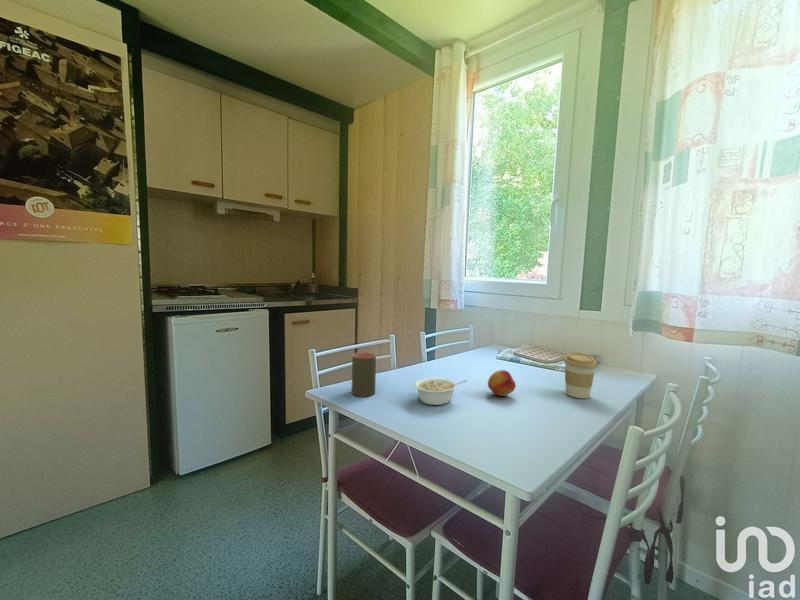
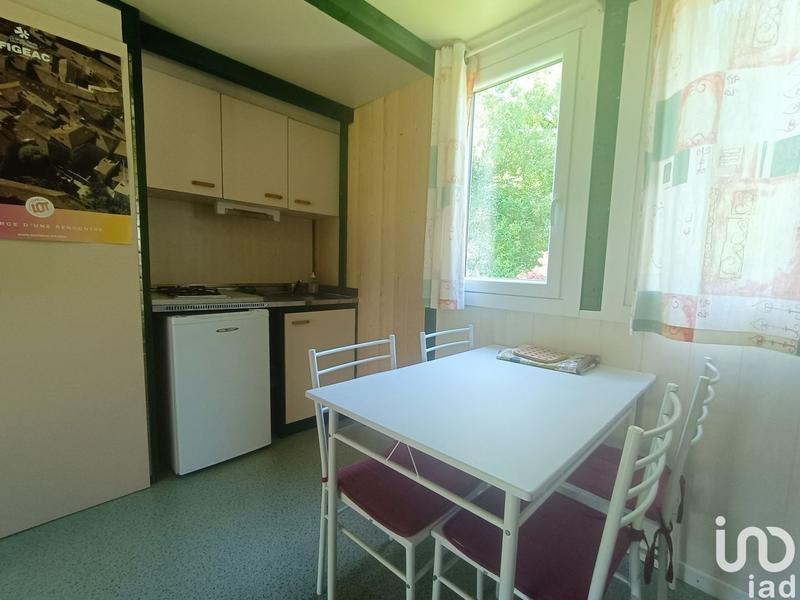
- cup [351,351,377,398]
- fruit [487,369,517,397]
- coffee cup [563,352,598,399]
- legume [413,377,467,406]
